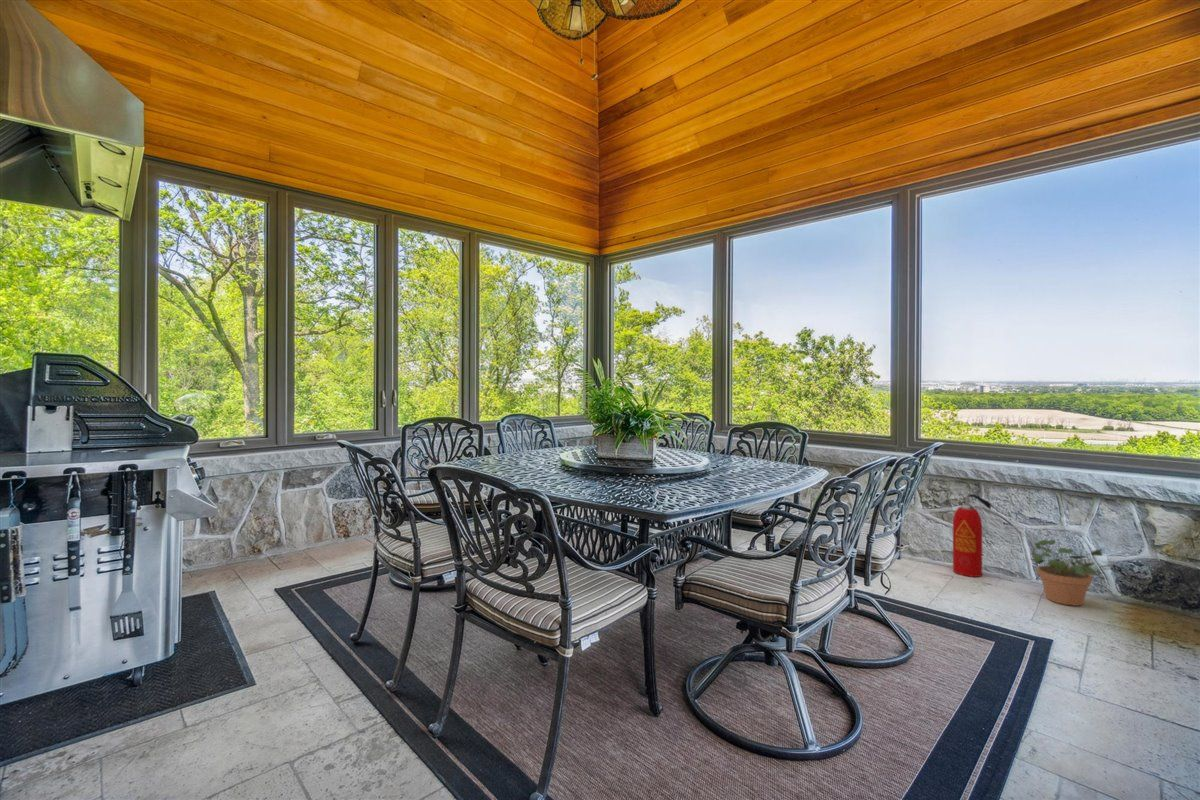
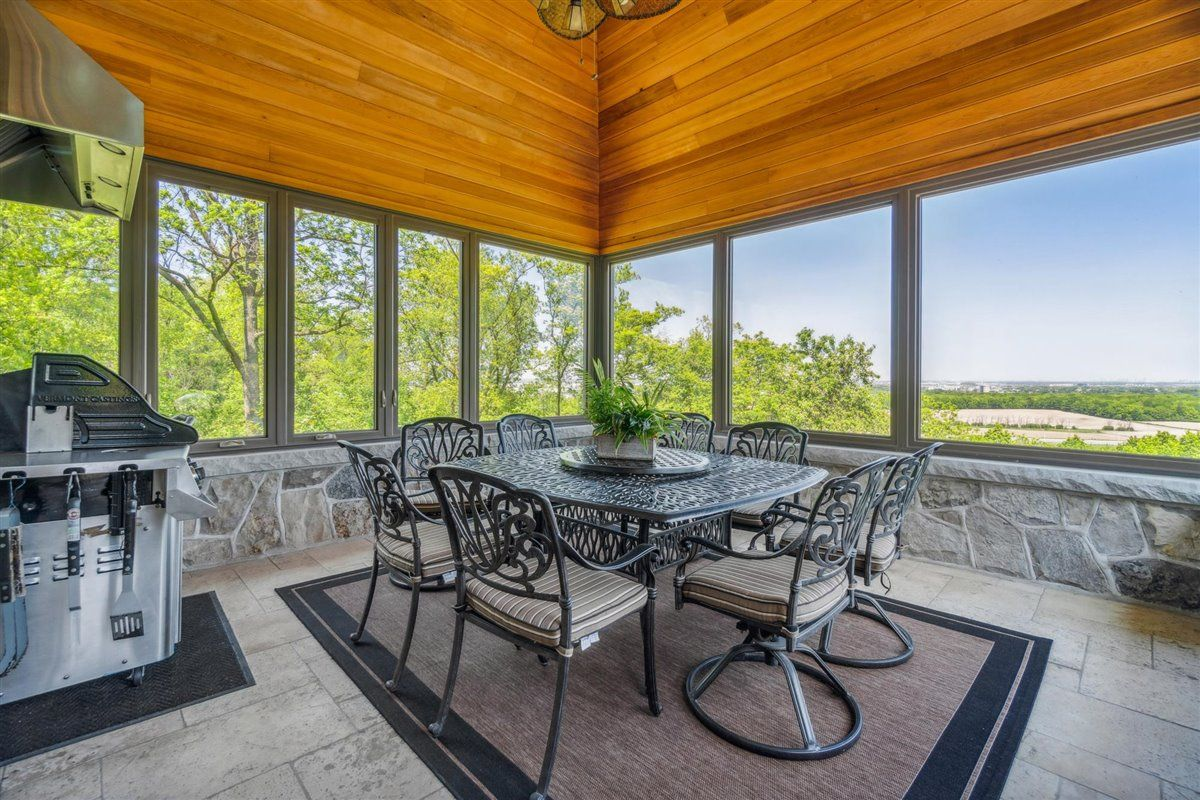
- fire extinguisher [948,493,992,578]
- potted plant [1030,538,1113,607]
